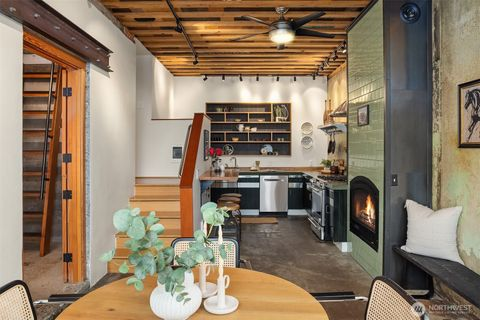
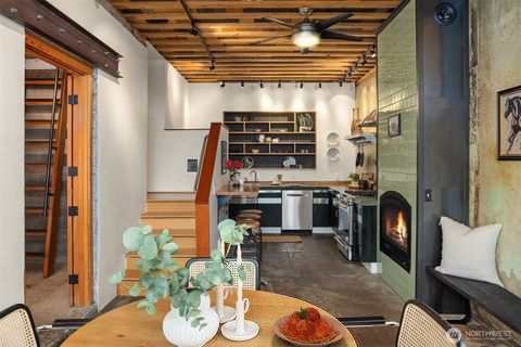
+ plate [271,306,346,347]
